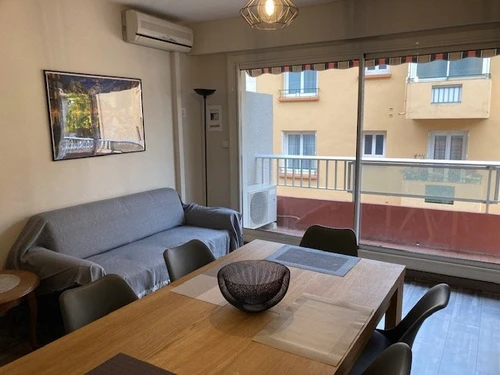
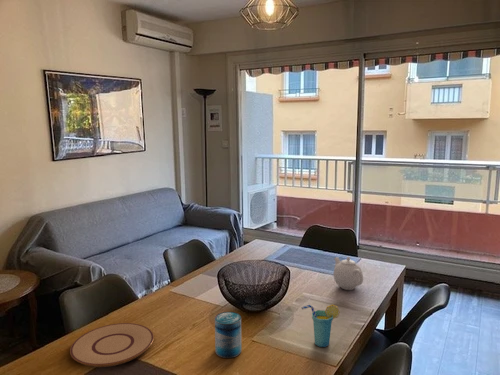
+ beverage can [214,311,242,359]
+ plate [69,322,155,368]
+ cup [300,304,341,348]
+ teapot [332,256,364,291]
